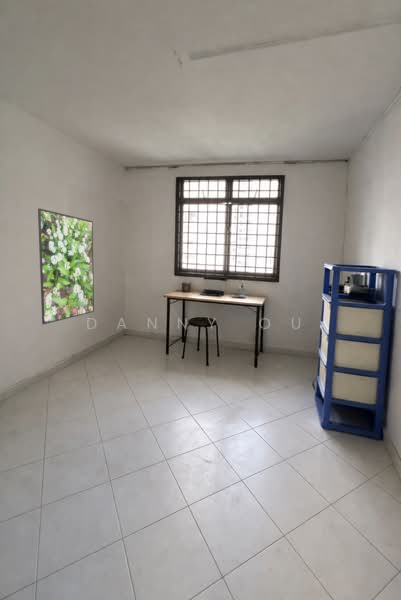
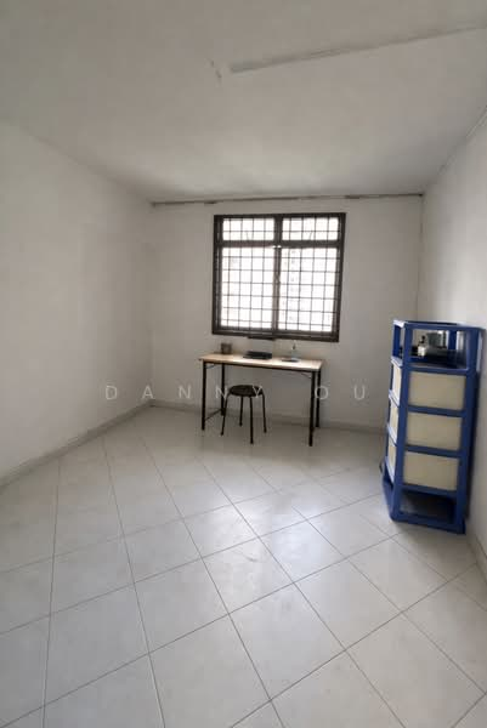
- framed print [37,207,95,325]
